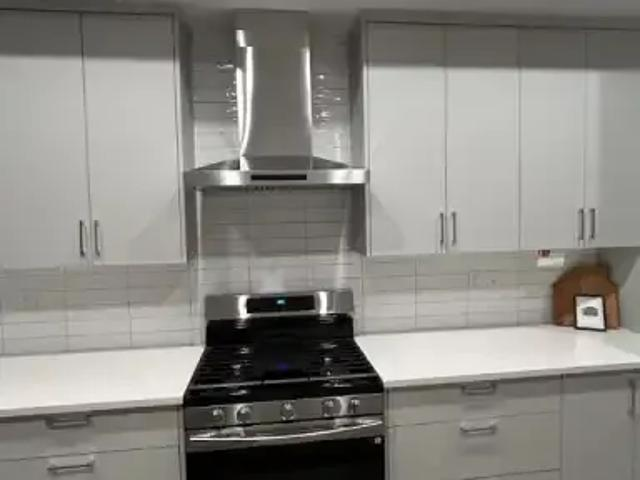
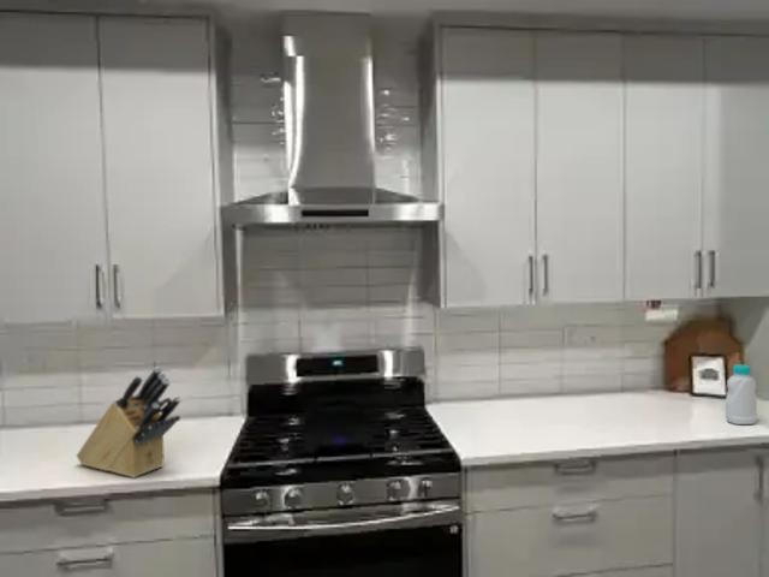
+ knife block [76,365,181,478]
+ bottle [725,363,758,426]
